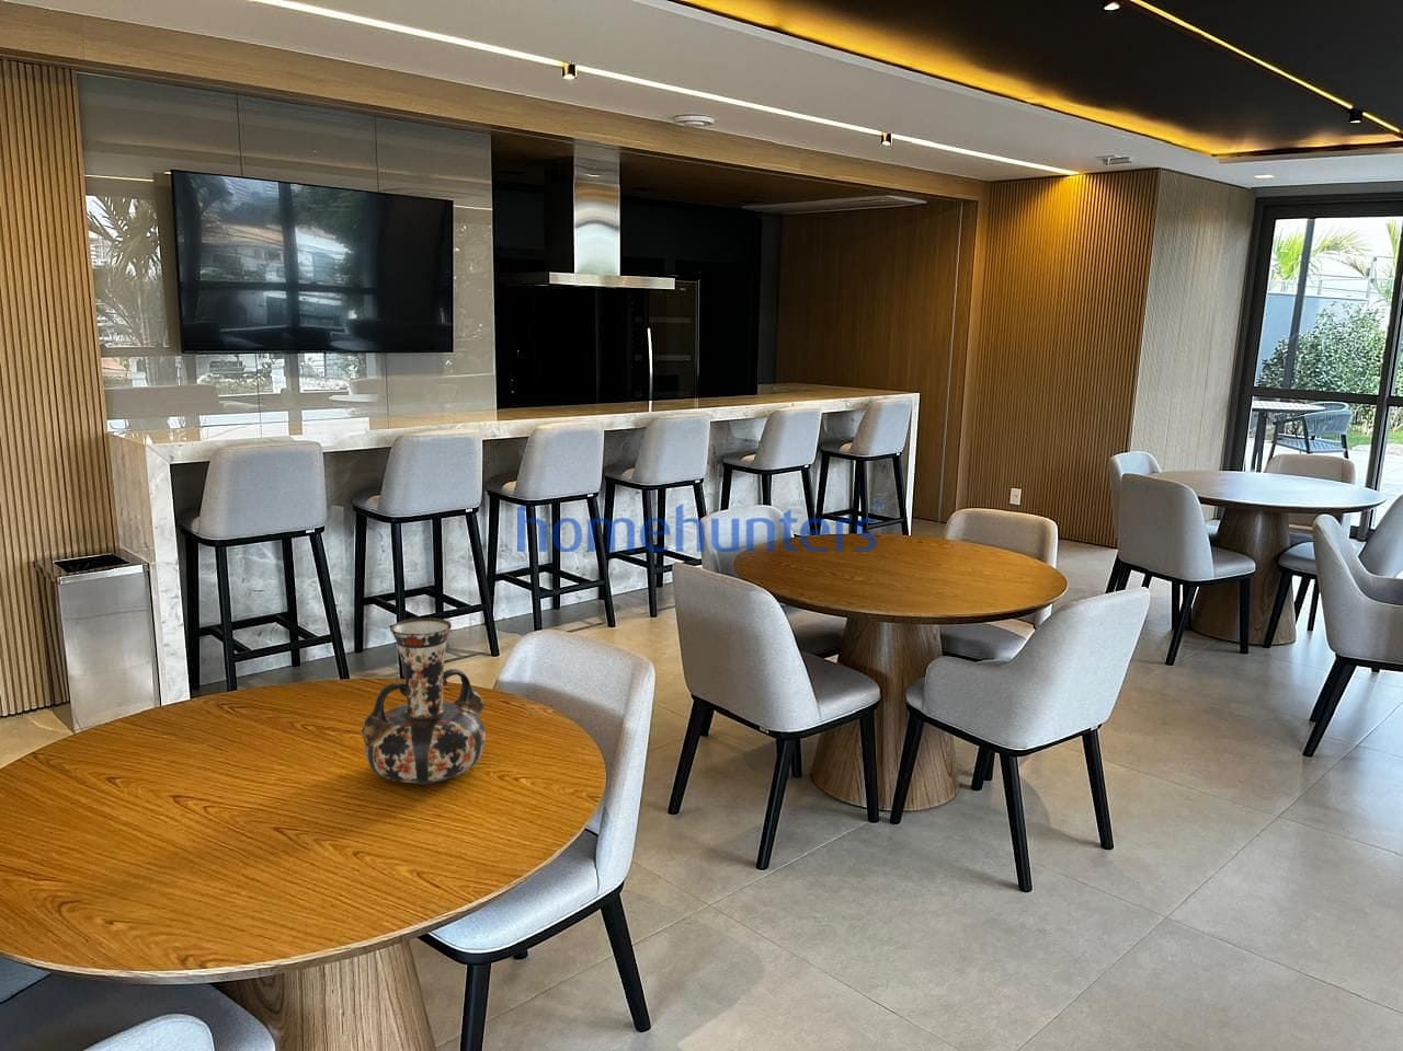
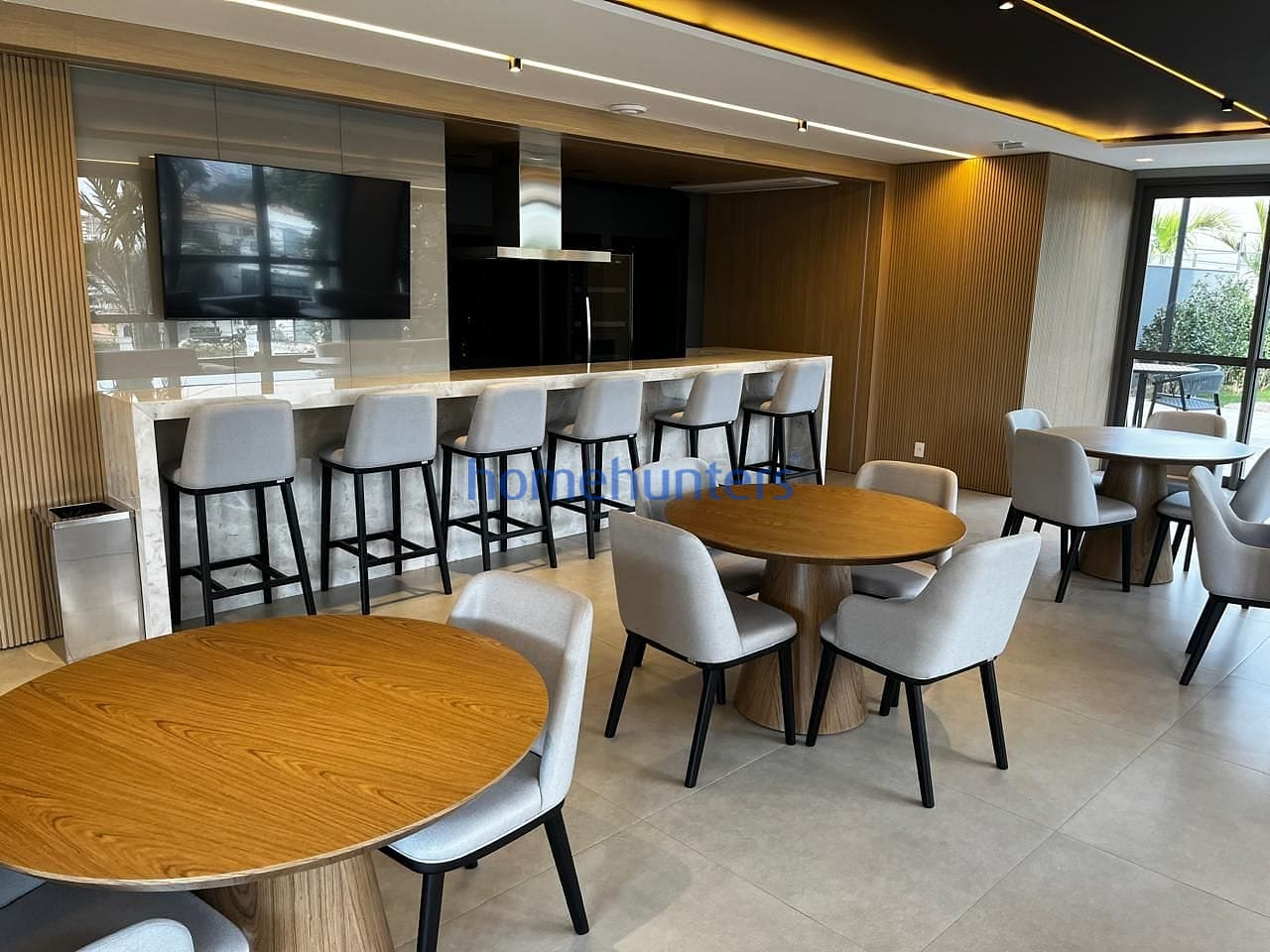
- decorative vase [359,616,487,786]
